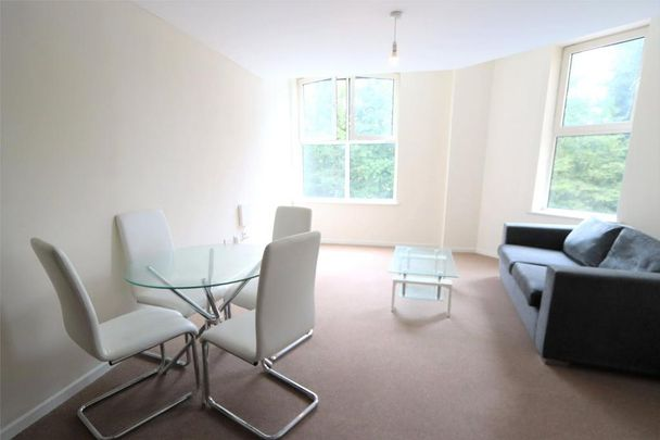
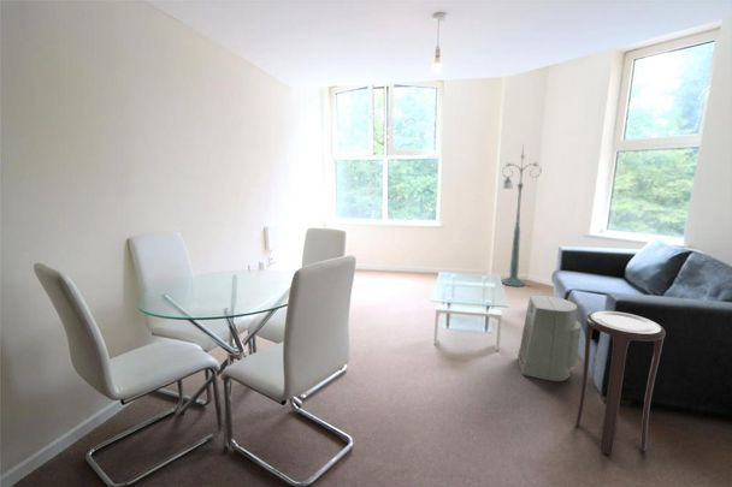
+ fan [516,295,583,382]
+ floor lamp [501,144,542,287]
+ stool [574,310,667,456]
